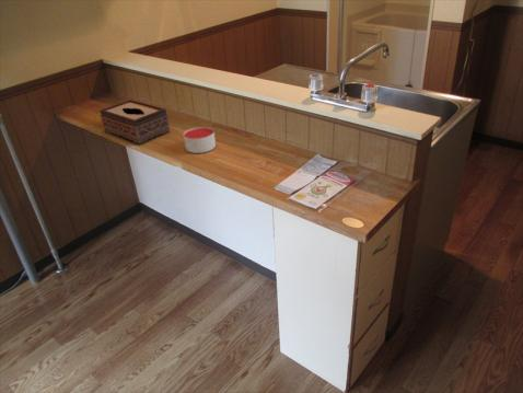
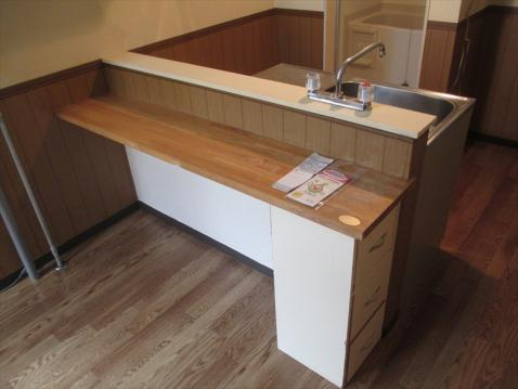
- tissue box [98,99,171,146]
- candle [183,126,217,154]
